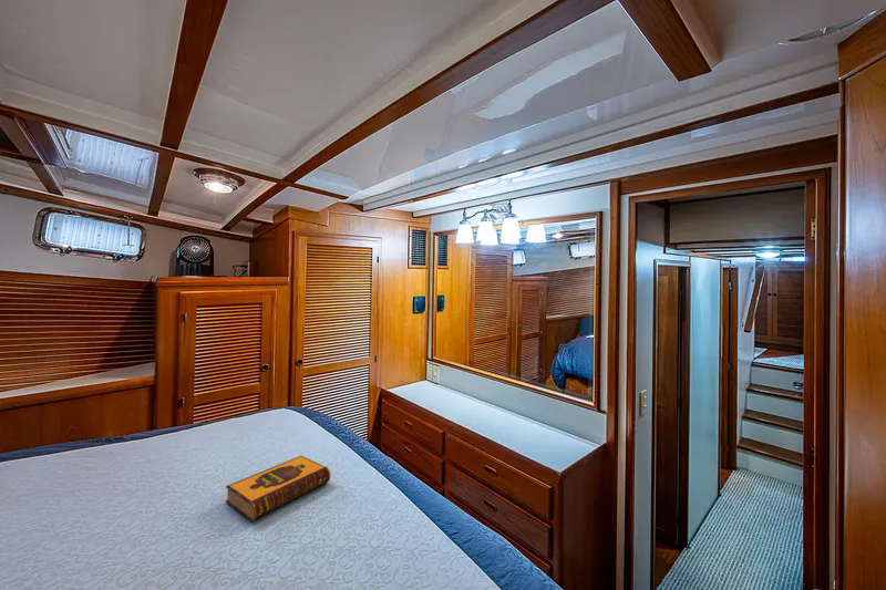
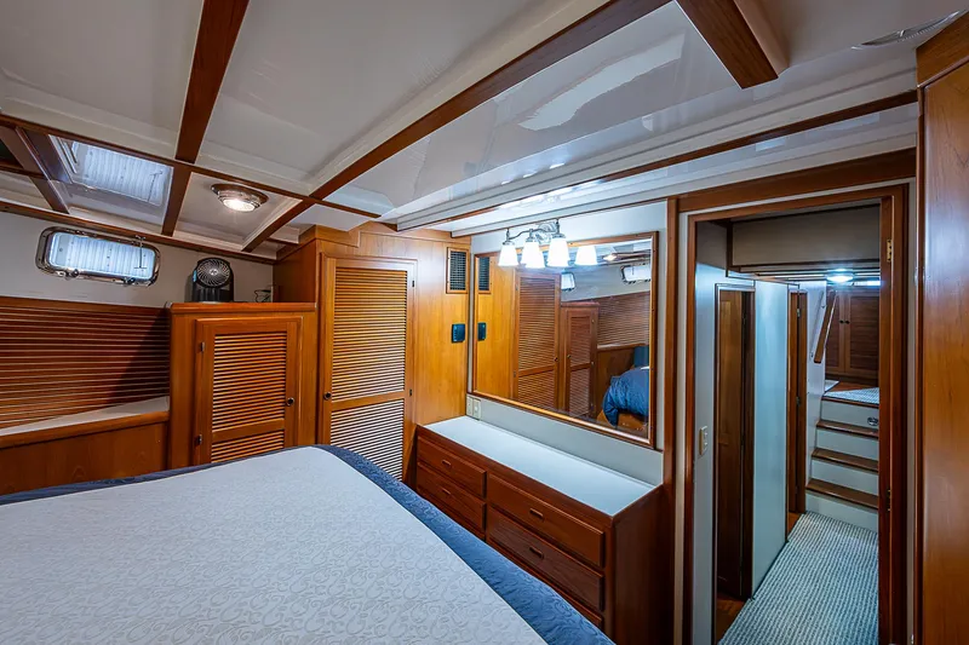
- hardback book [225,455,331,522]
